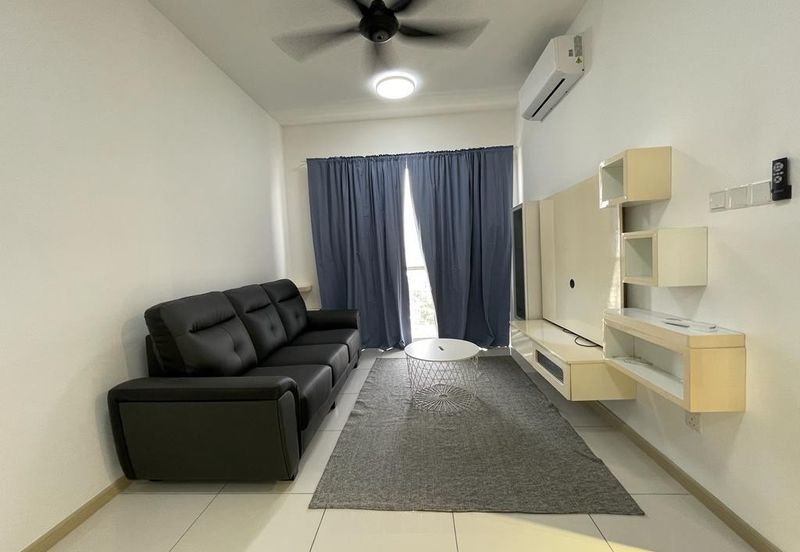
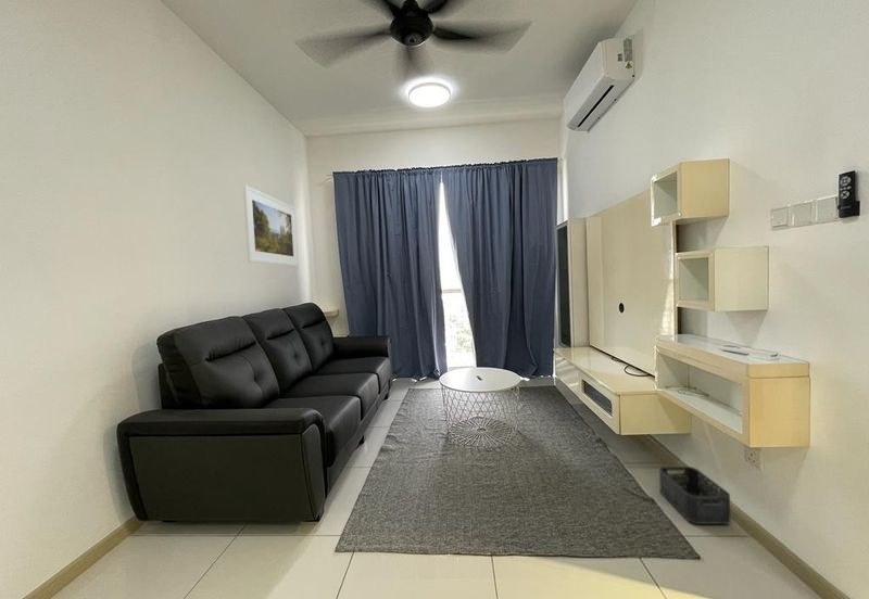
+ storage bin [658,466,731,525]
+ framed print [242,184,300,267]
